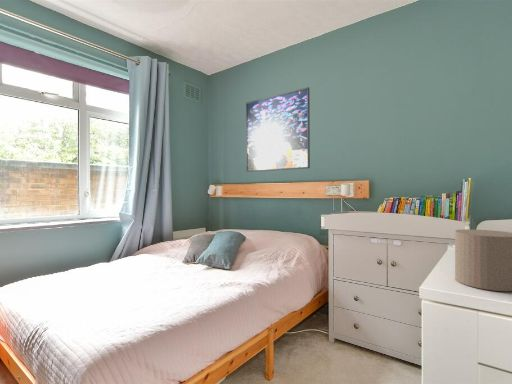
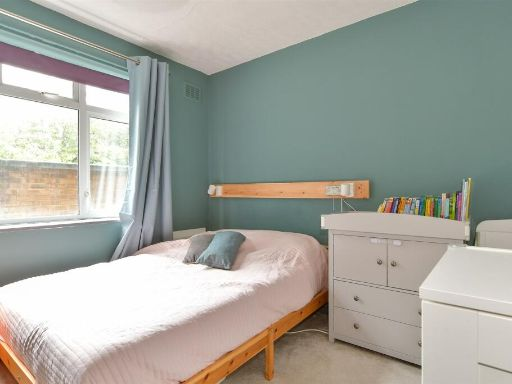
- candle [454,228,512,292]
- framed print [245,86,311,173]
